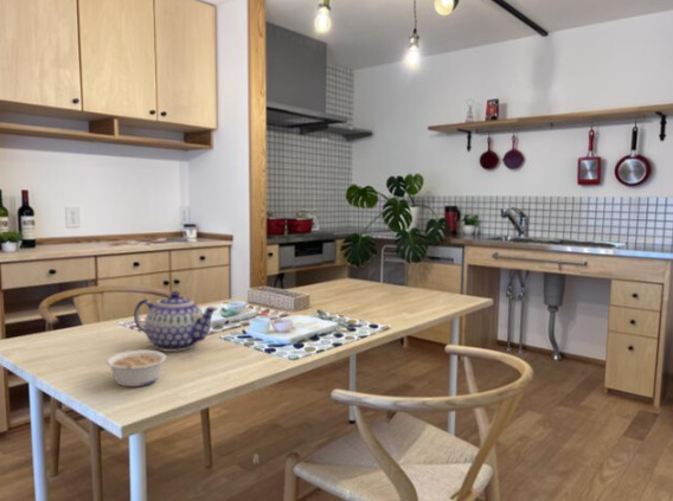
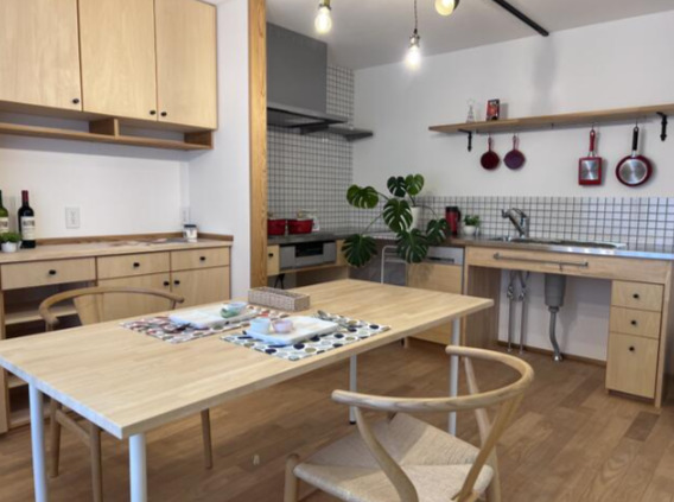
- legume [104,349,167,387]
- teapot [133,290,219,353]
